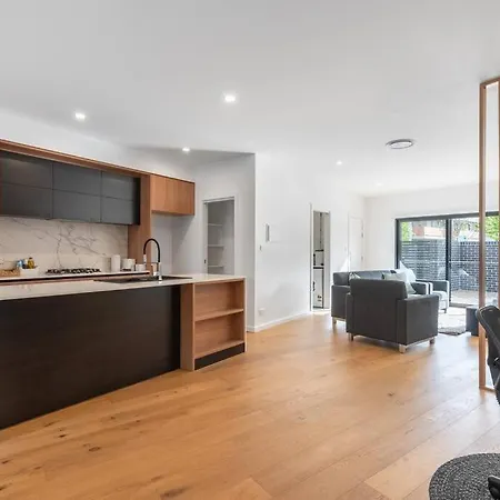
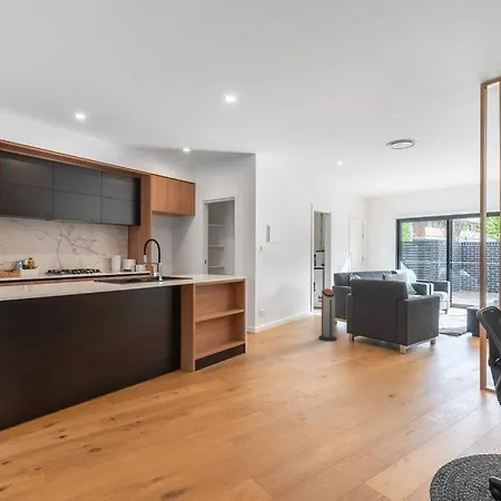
+ air purifier [317,287,338,342]
